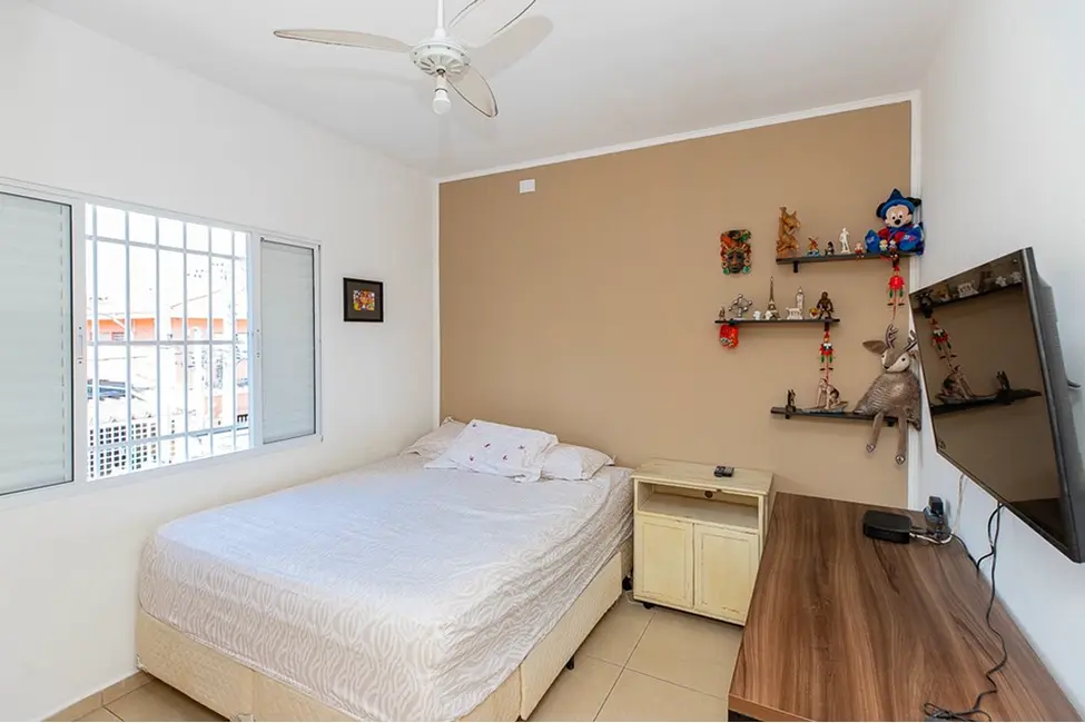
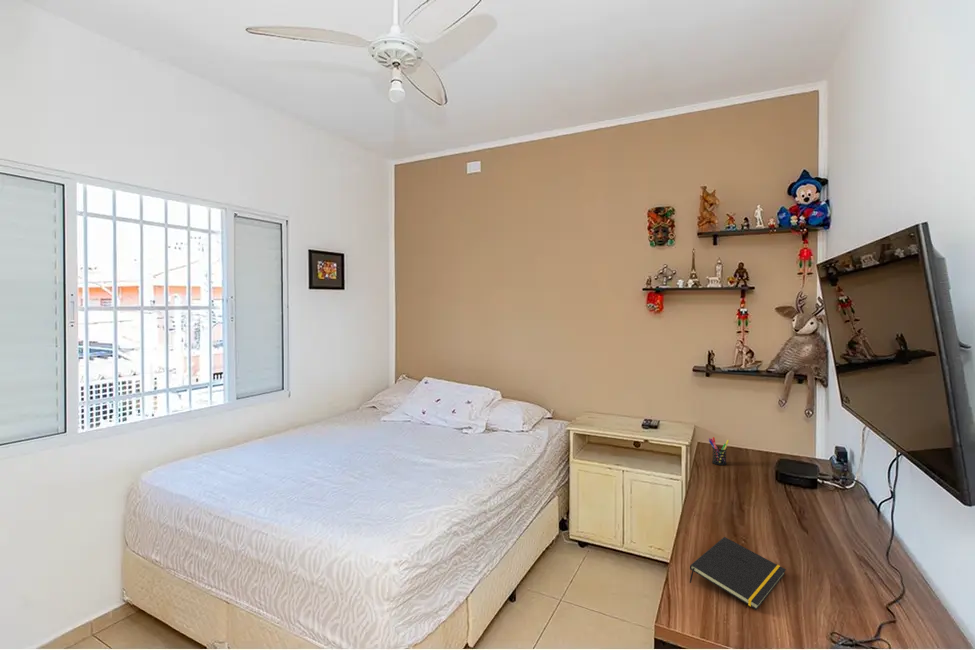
+ pen holder [708,436,730,466]
+ notepad [689,536,787,611]
